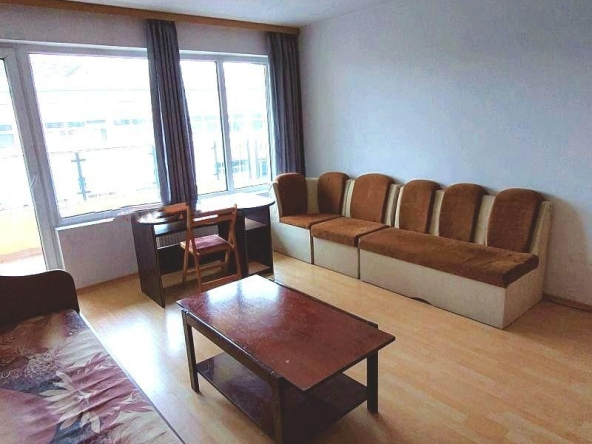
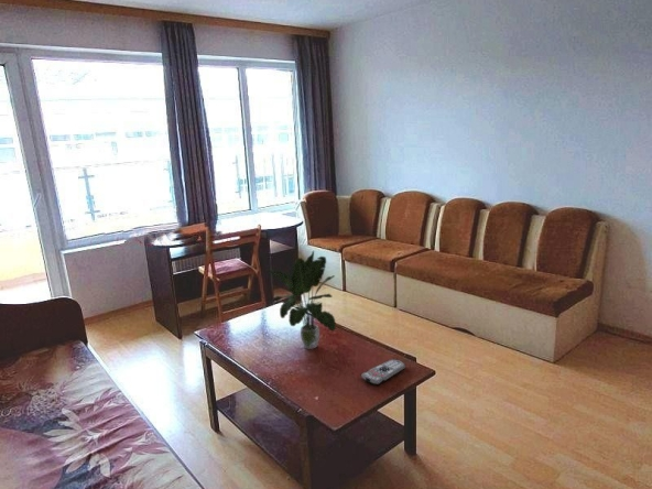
+ potted plant [265,250,337,350]
+ remote control [360,359,406,385]
